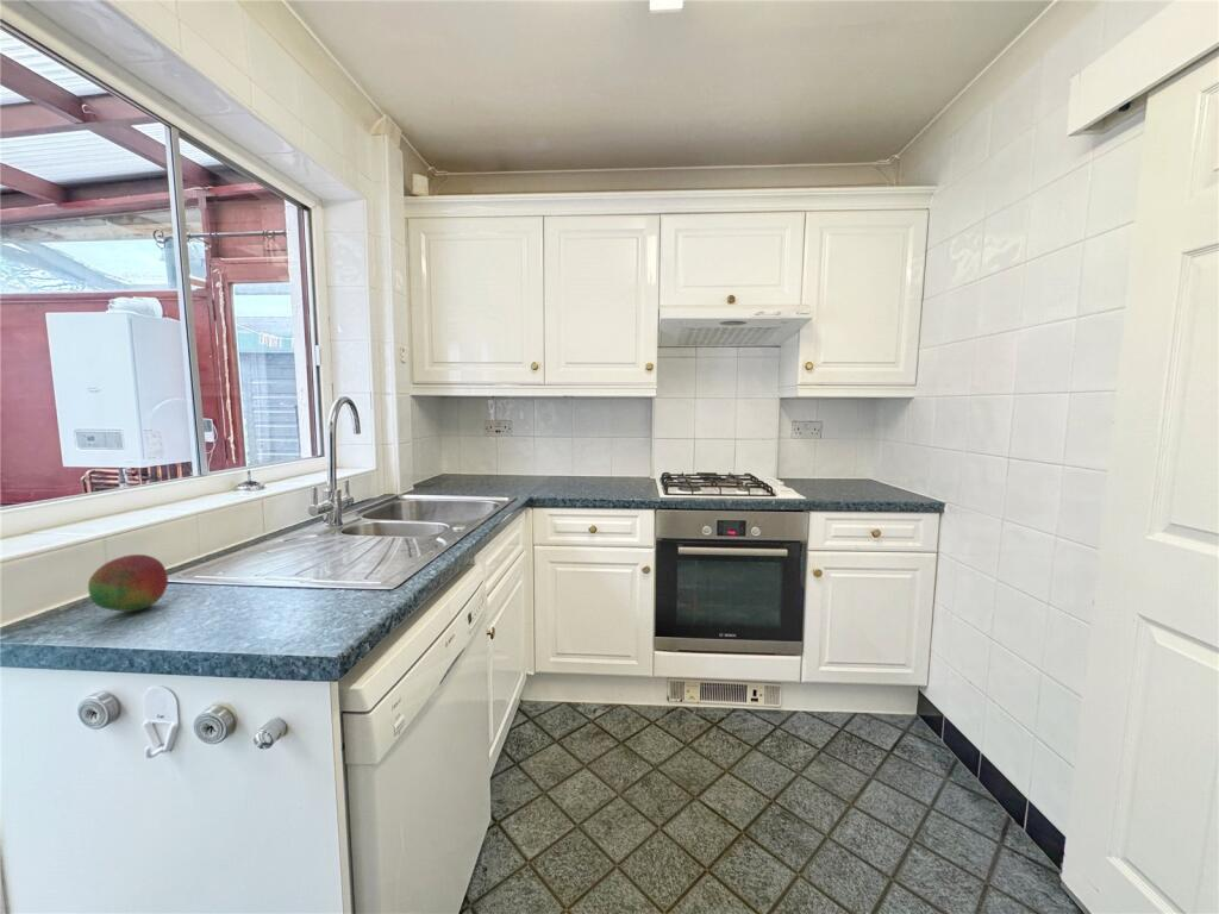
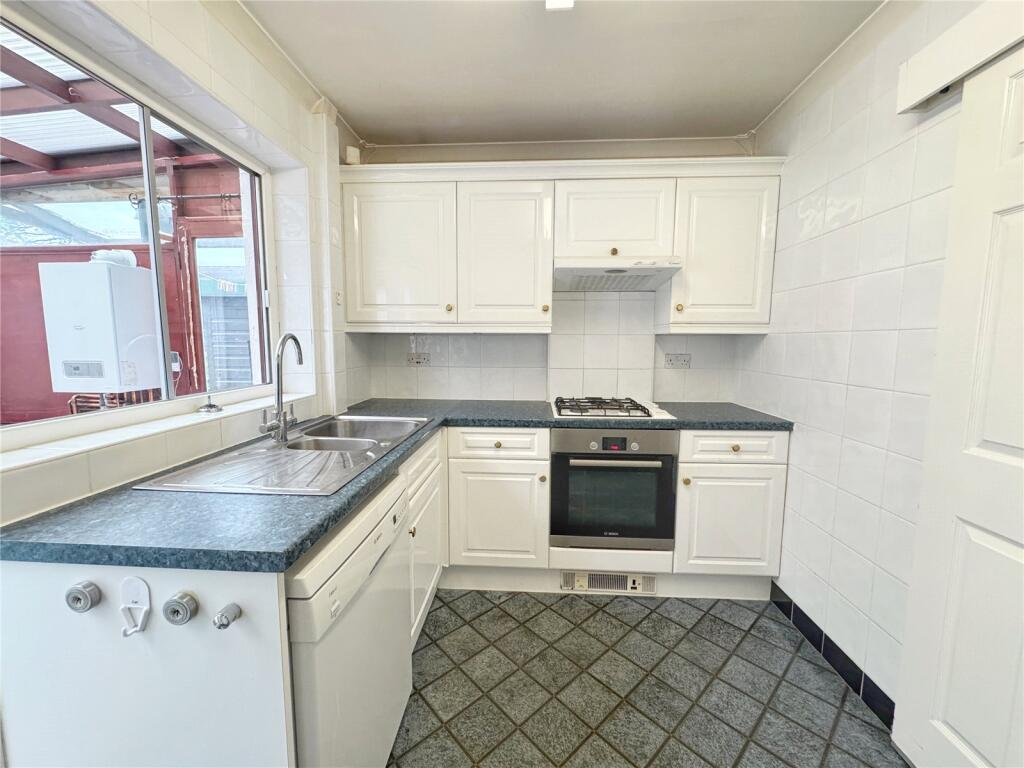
- fruit [87,553,169,613]
